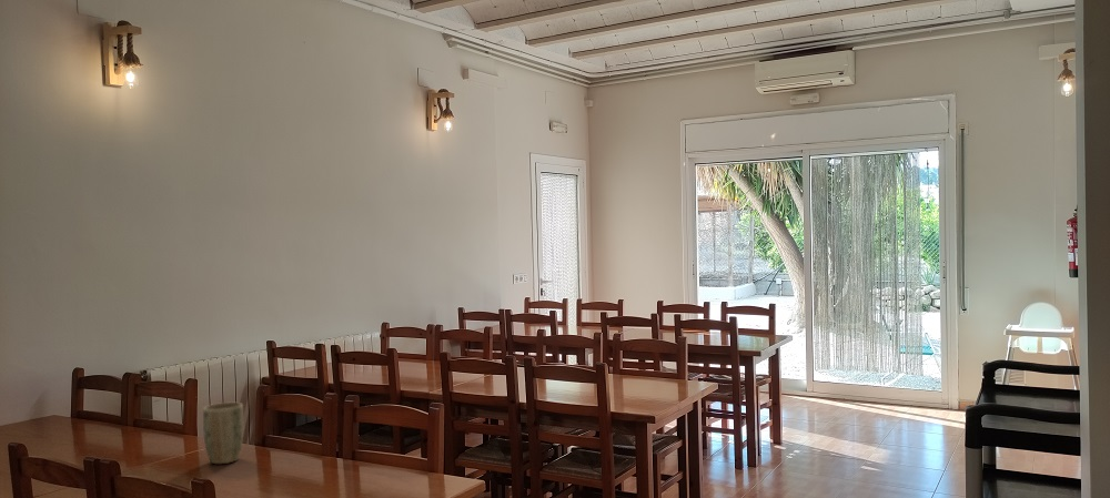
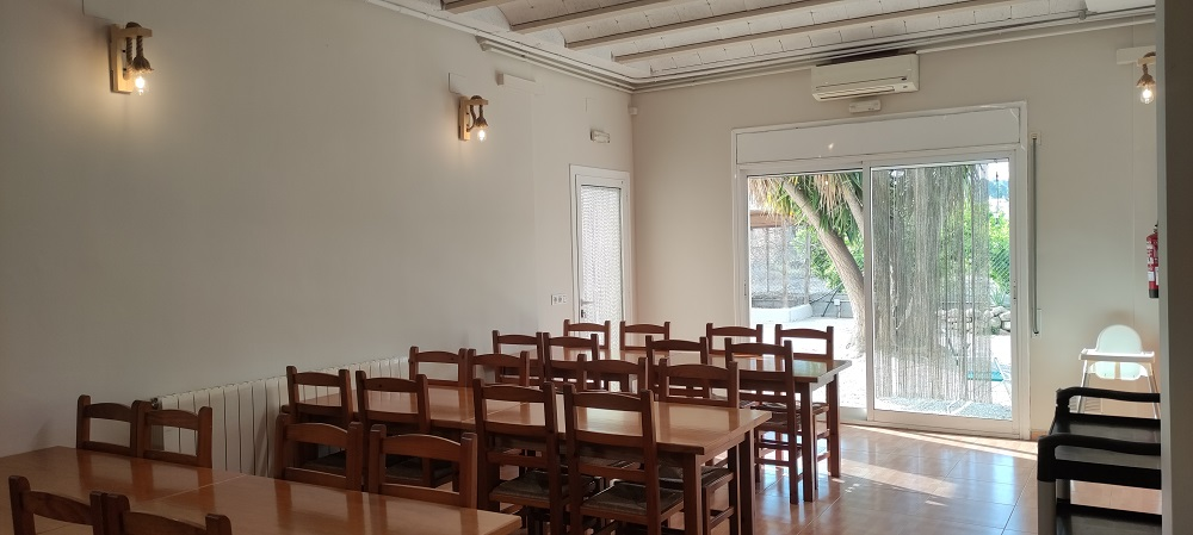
- plant pot [202,402,244,465]
